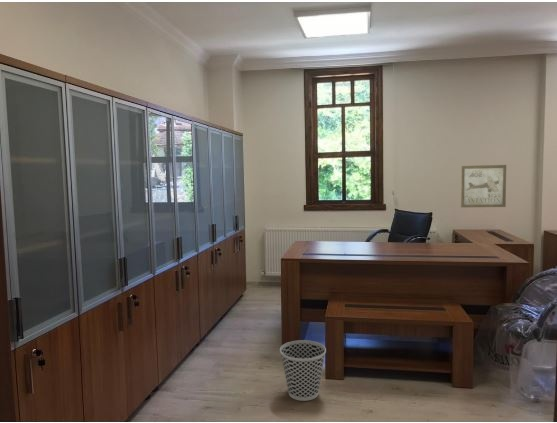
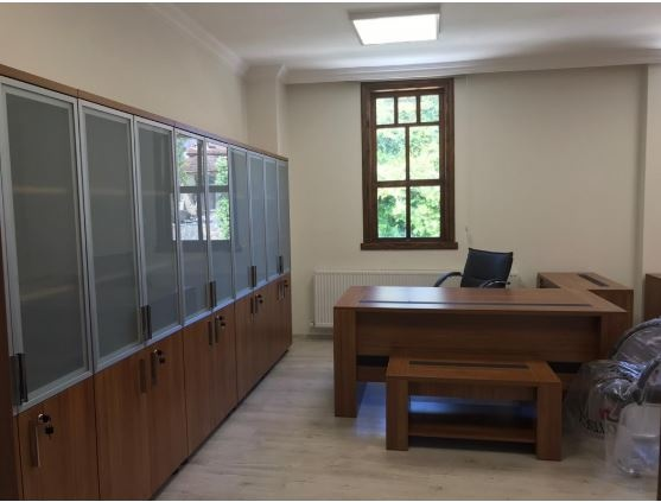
- wastebasket [279,339,327,402]
- wall art [460,164,507,208]
